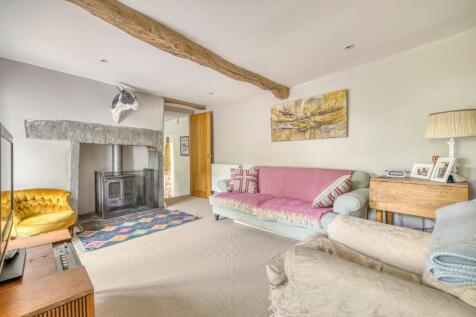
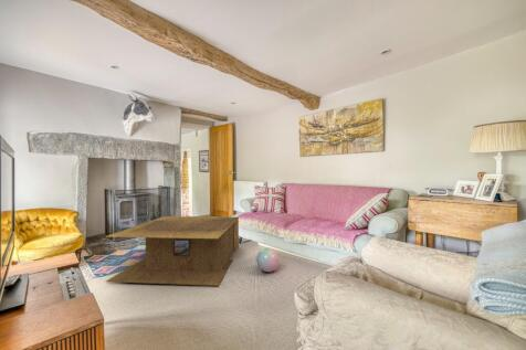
+ ball [255,246,281,273]
+ coffee table [105,215,240,287]
